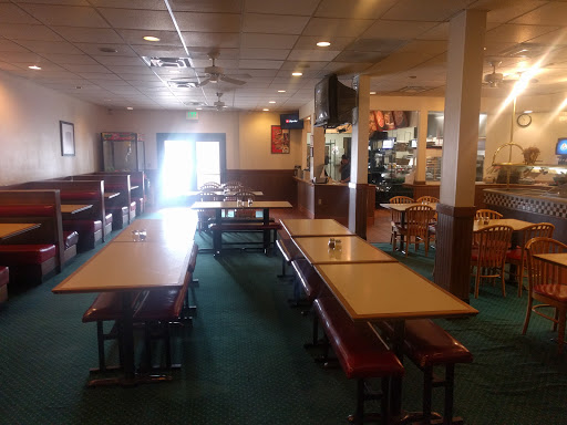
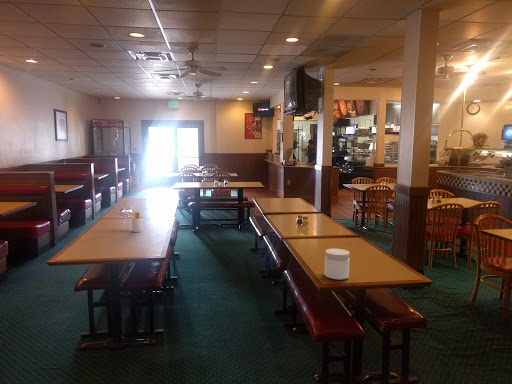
+ jar [324,248,351,280]
+ utensil holder [125,211,144,233]
